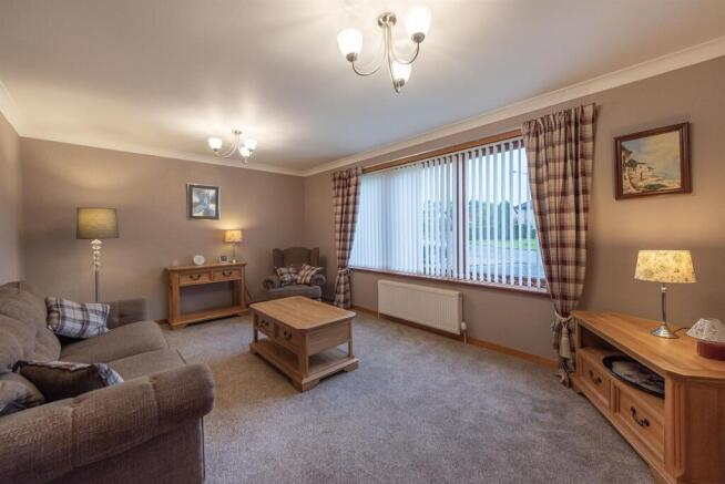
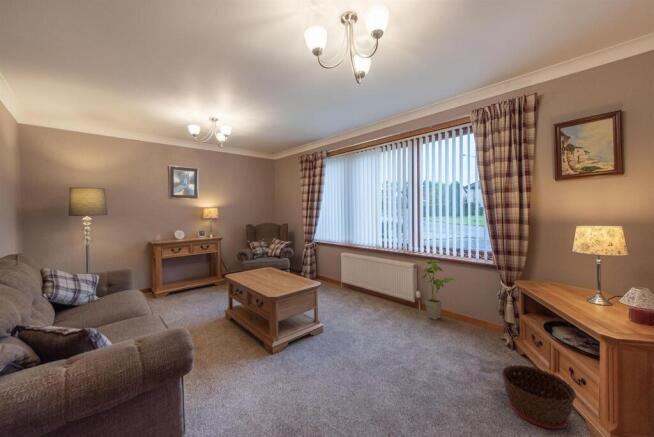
+ house plant [422,259,458,321]
+ basket [501,364,577,430]
